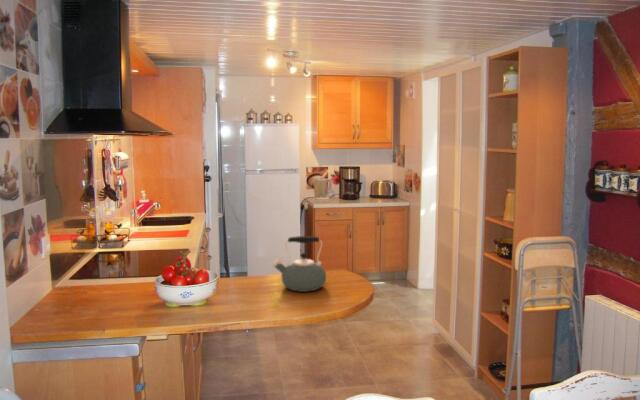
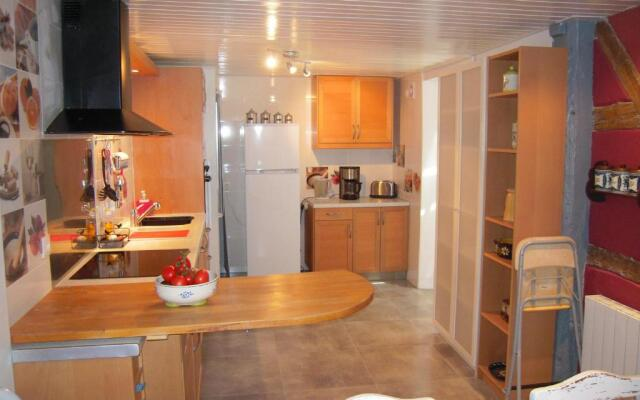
- kettle [271,235,327,293]
